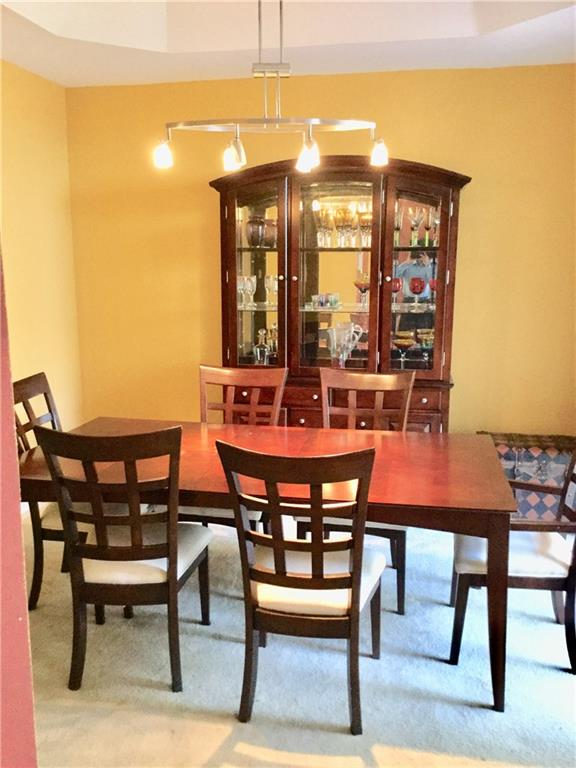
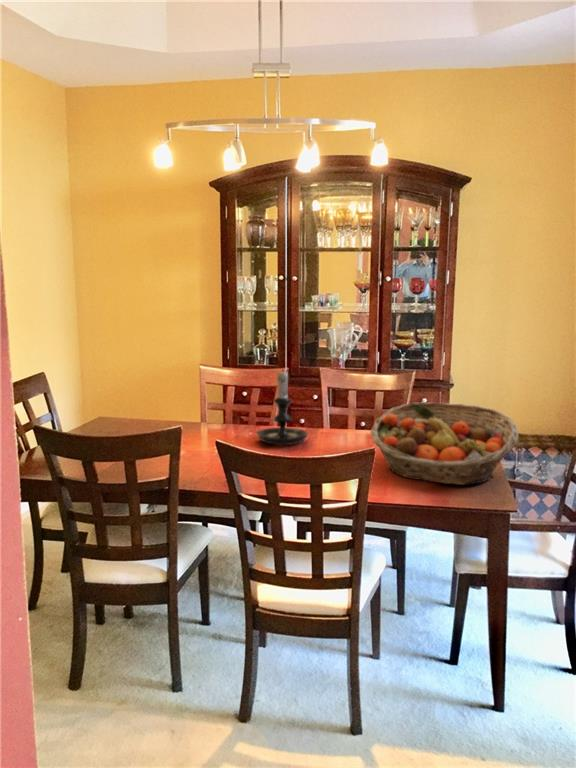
+ fruit basket [369,401,519,486]
+ candle holder [254,366,309,446]
